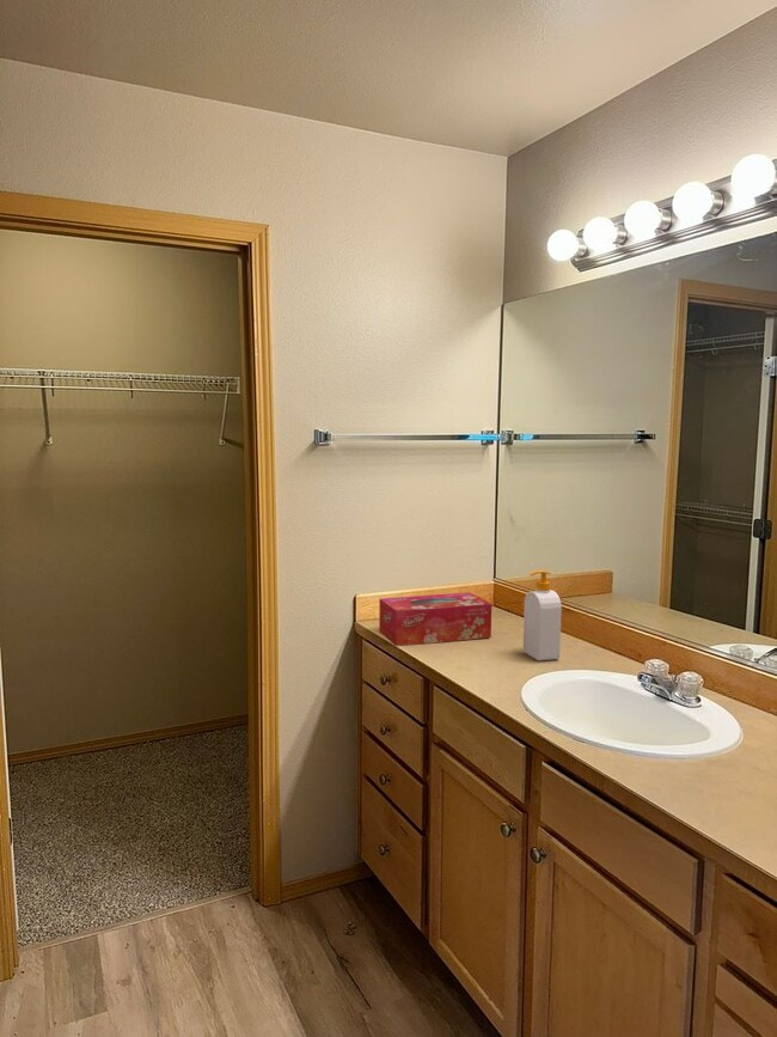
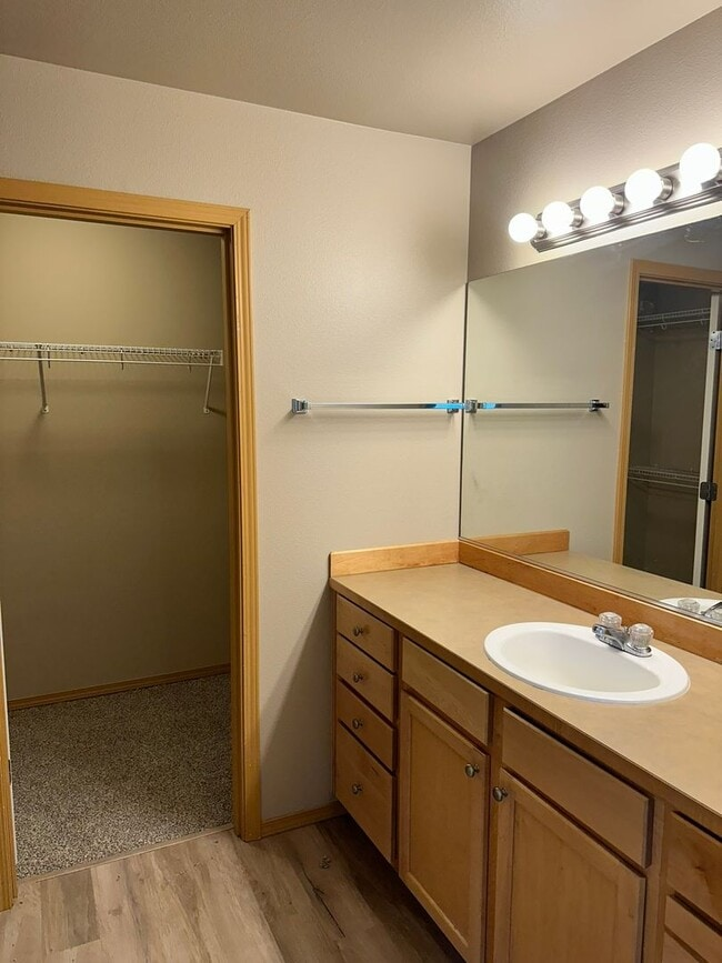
- soap bottle [522,569,563,661]
- tissue box [378,591,492,647]
